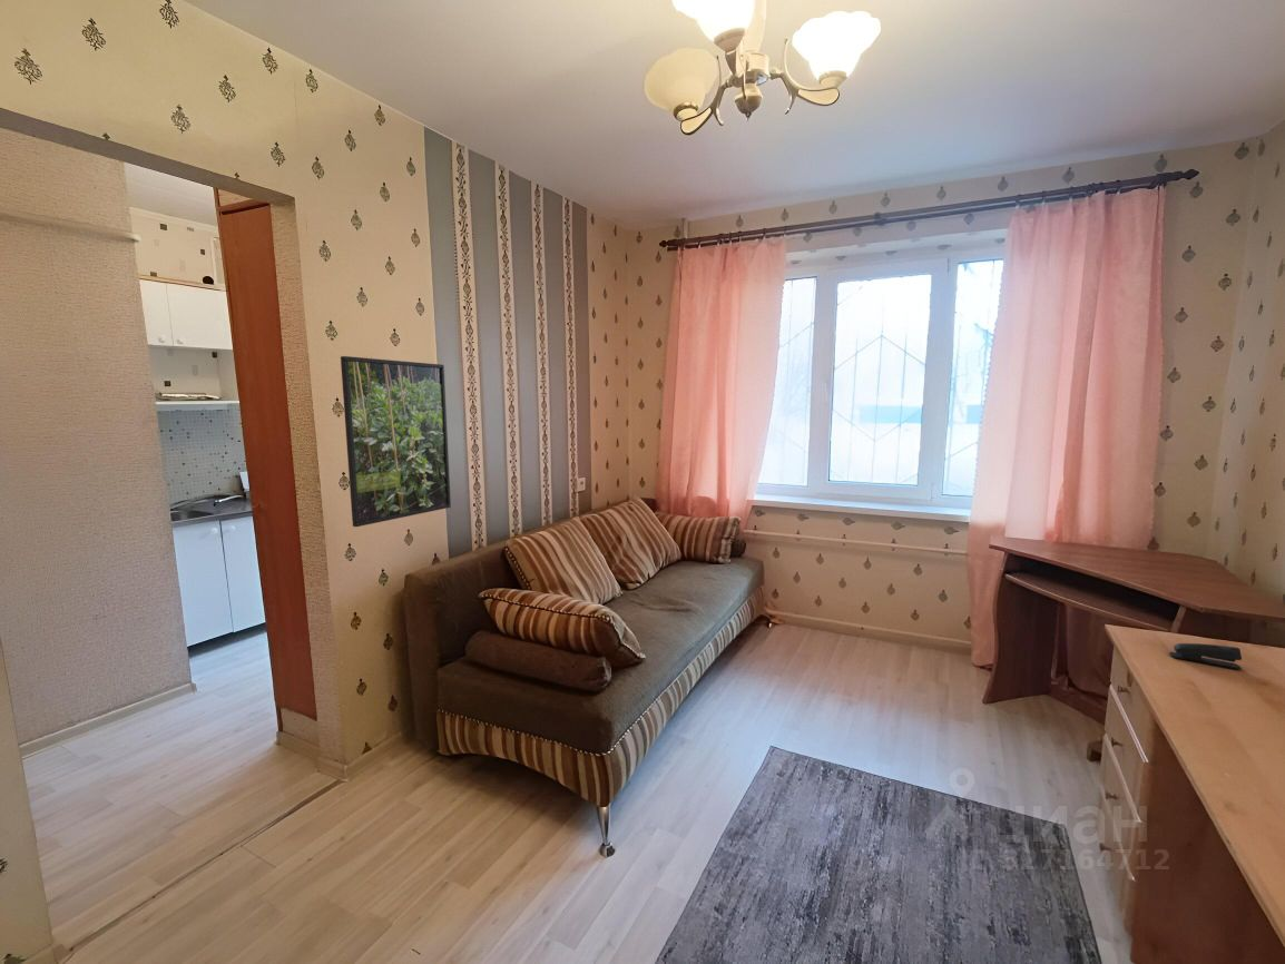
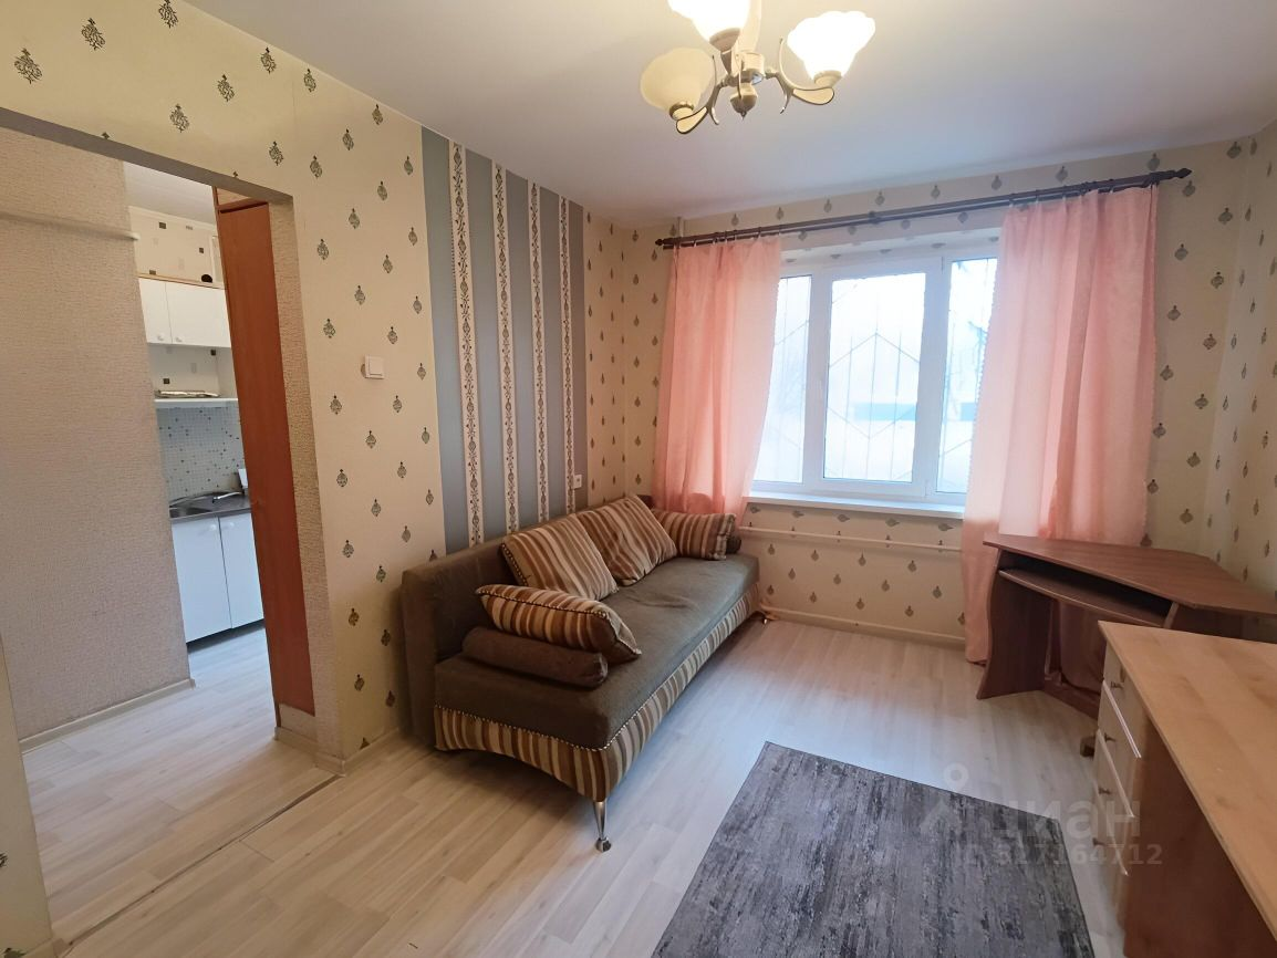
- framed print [340,355,452,528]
- stapler [1168,642,1243,670]
